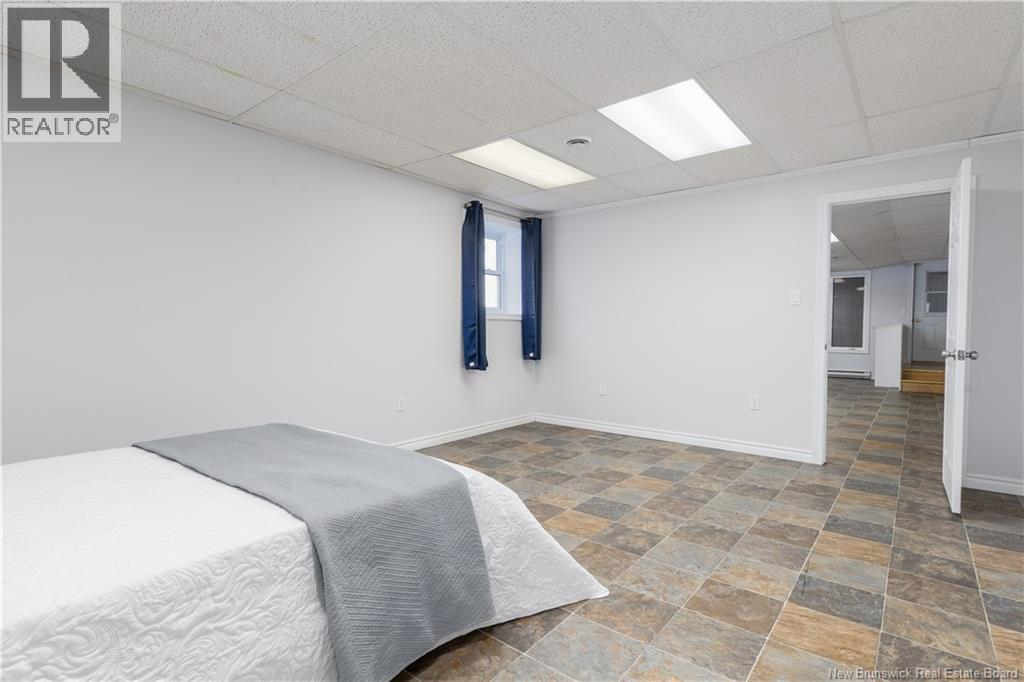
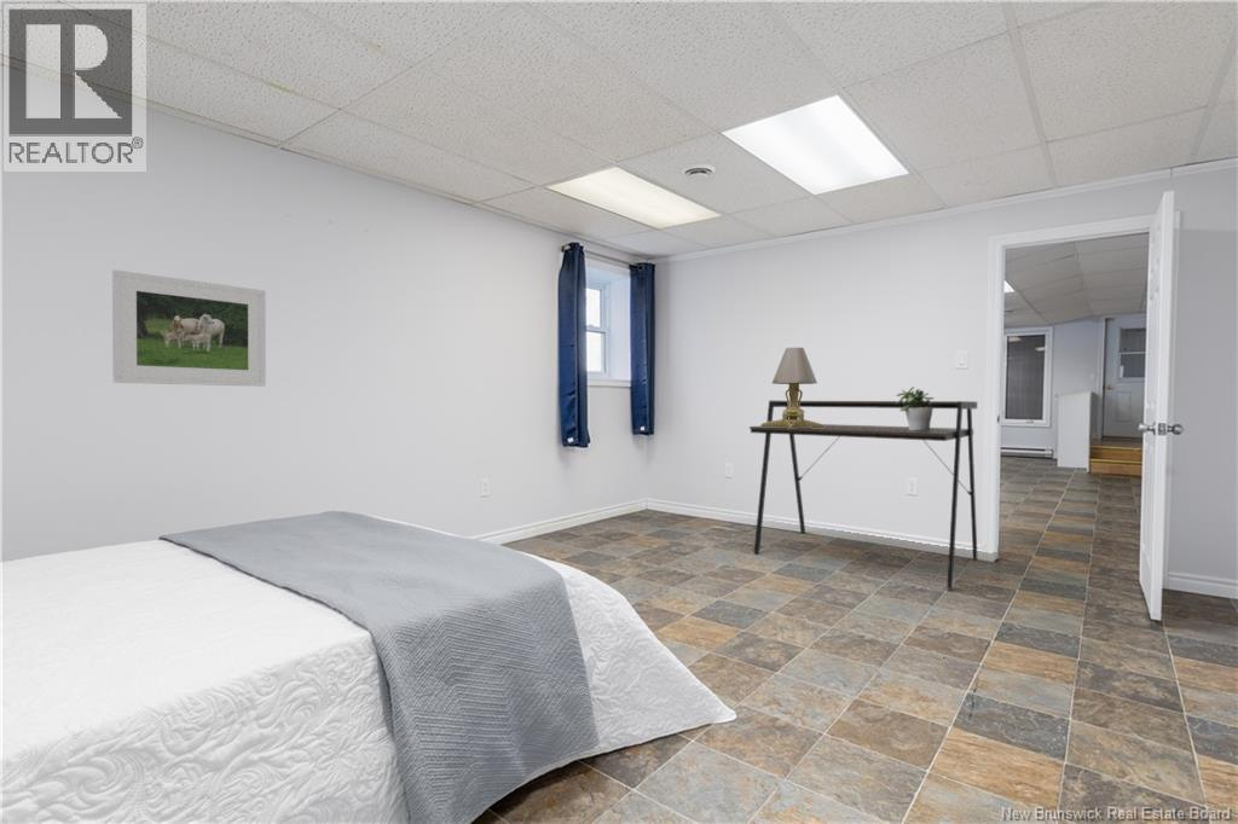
+ lamp [760,347,825,428]
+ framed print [111,269,267,388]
+ potted plant [896,385,936,430]
+ desk [748,400,979,590]
